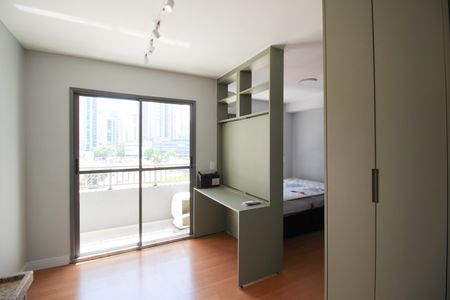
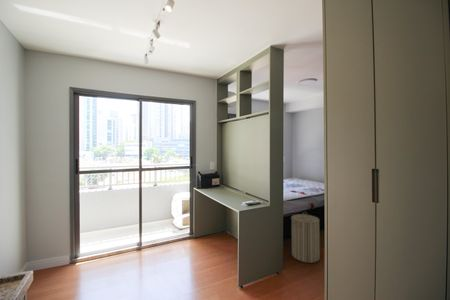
+ laundry hamper [290,211,321,264]
